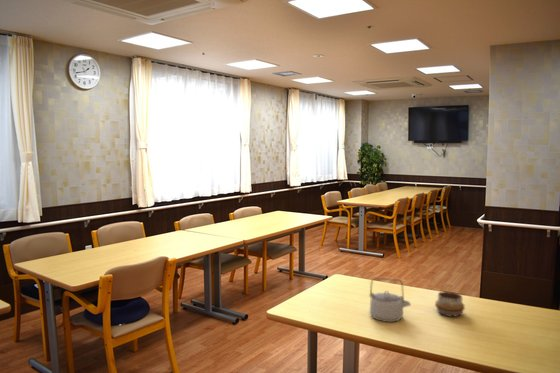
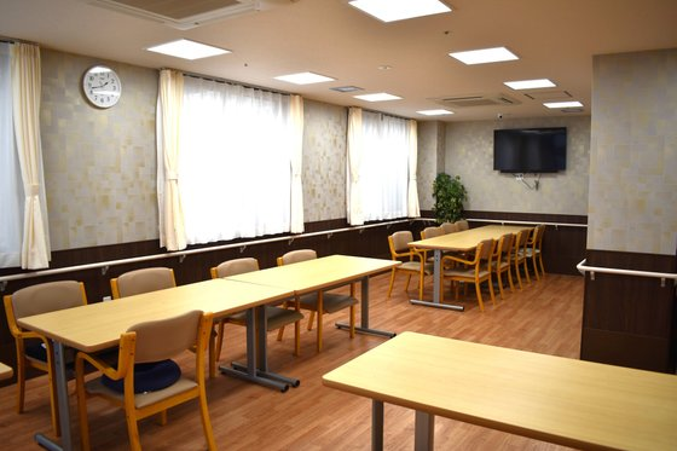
- decorative bowl [434,290,466,317]
- teapot [369,276,412,323]
